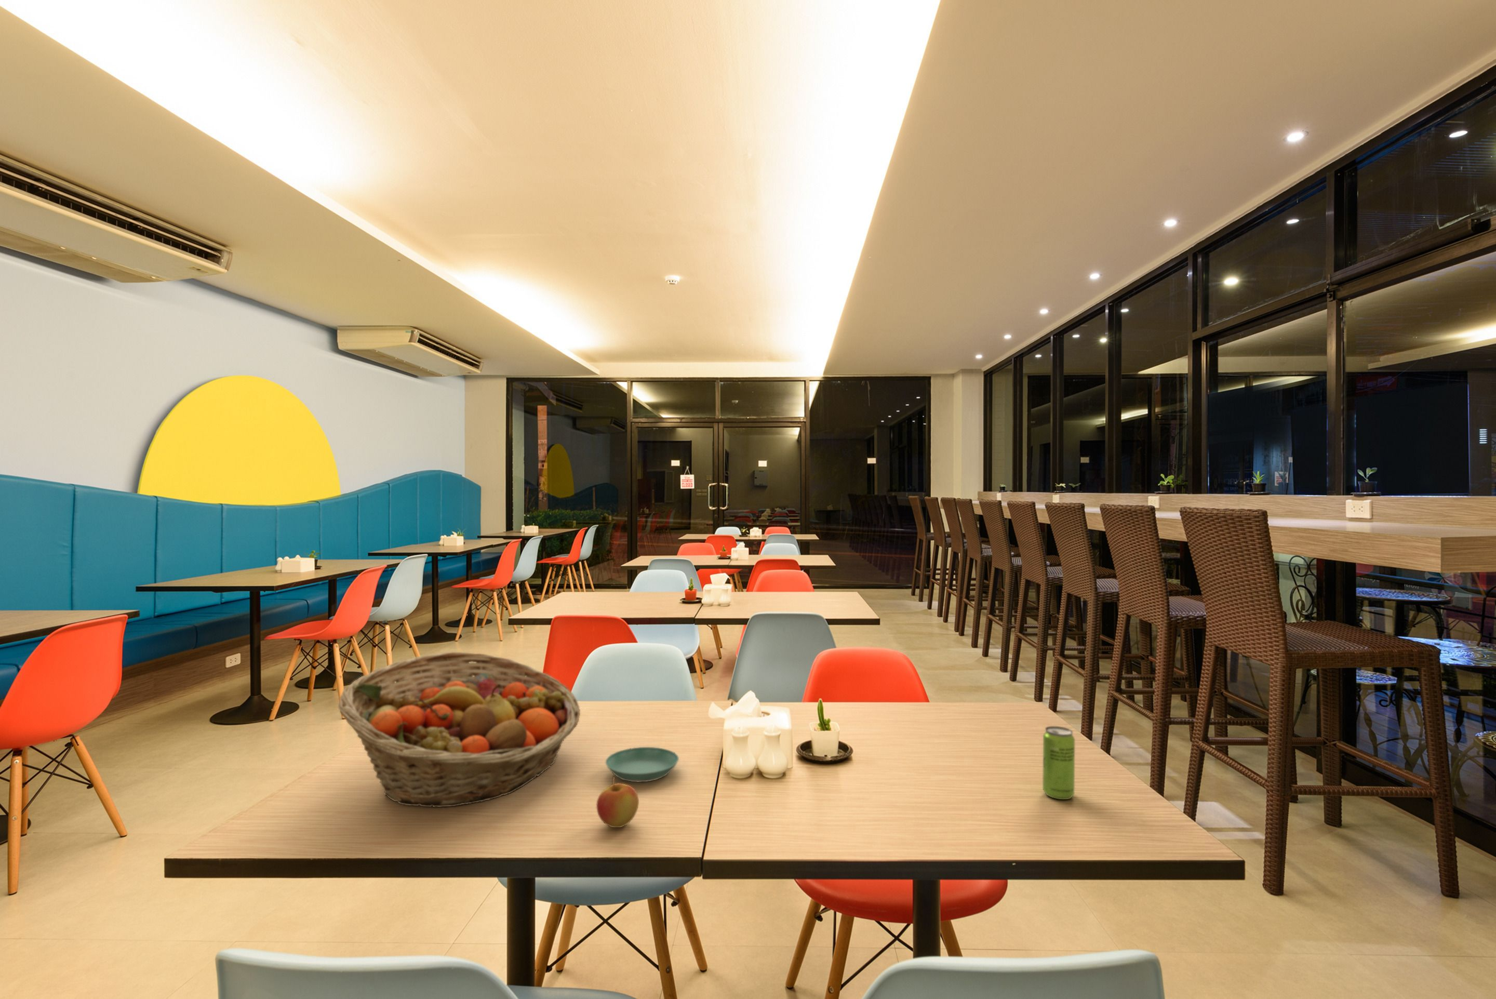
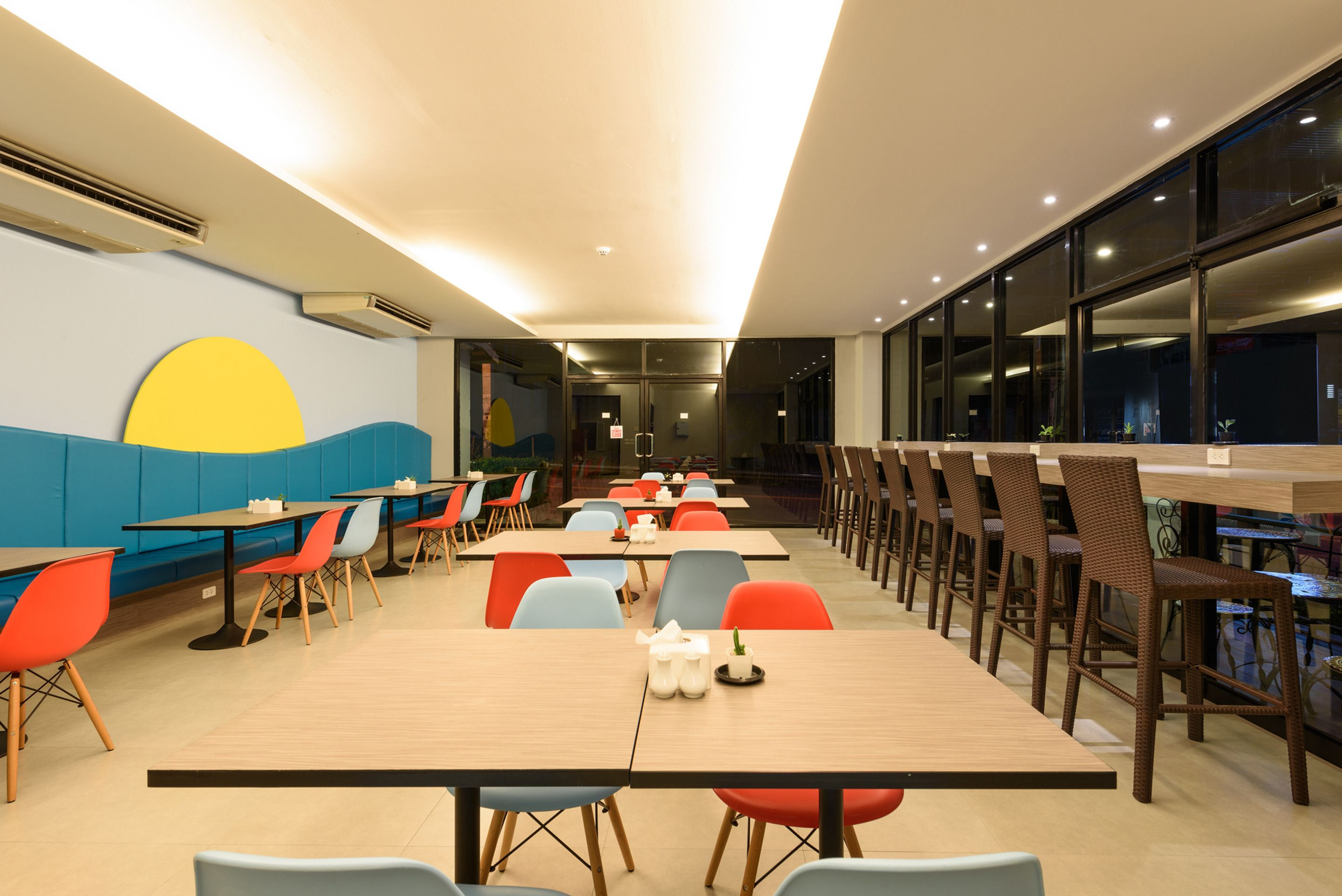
- beverage can [1042,726,1076,801]
- fruit basket [338,651,581,807]
- apple [595,776,640,828]
- saucer [604,747,679,783]
